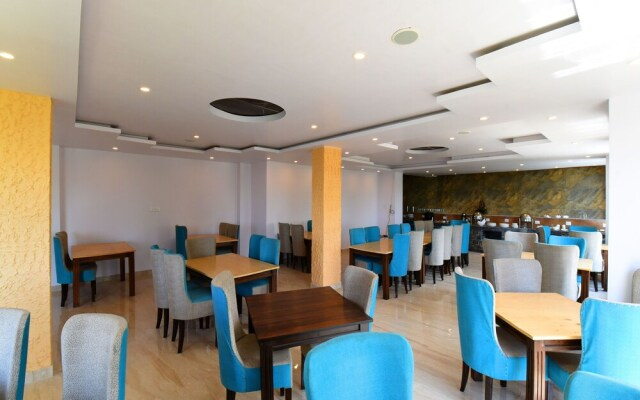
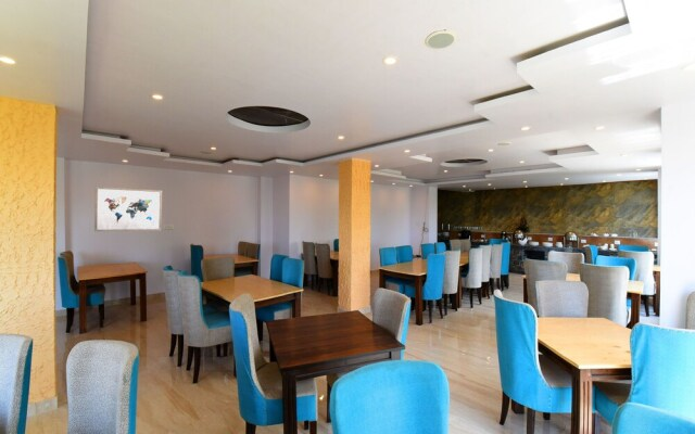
+ wall art [93,186,163,232]
